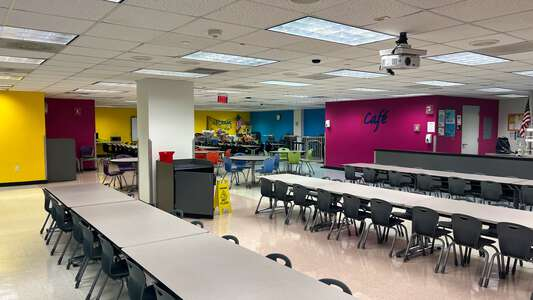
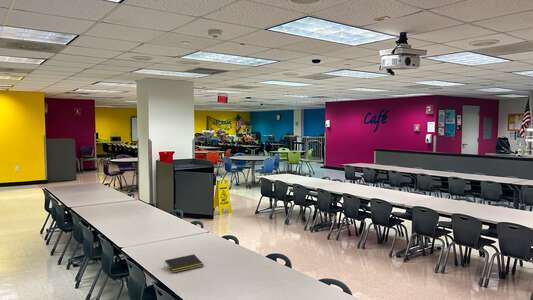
+ notepad [163,253,205,274]
